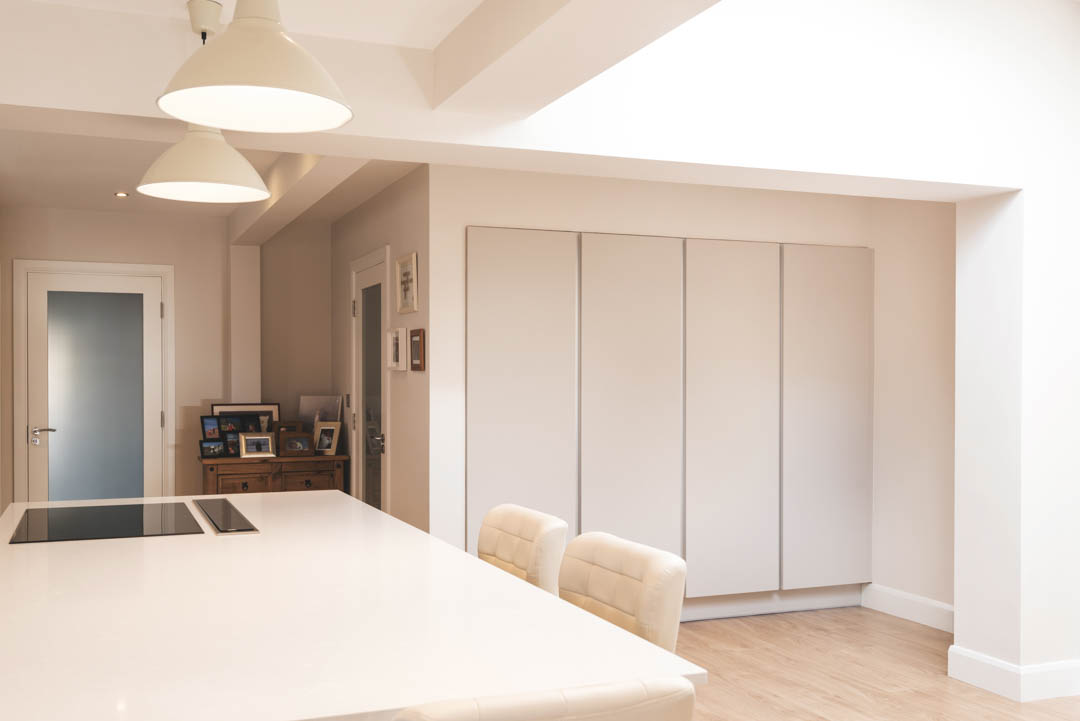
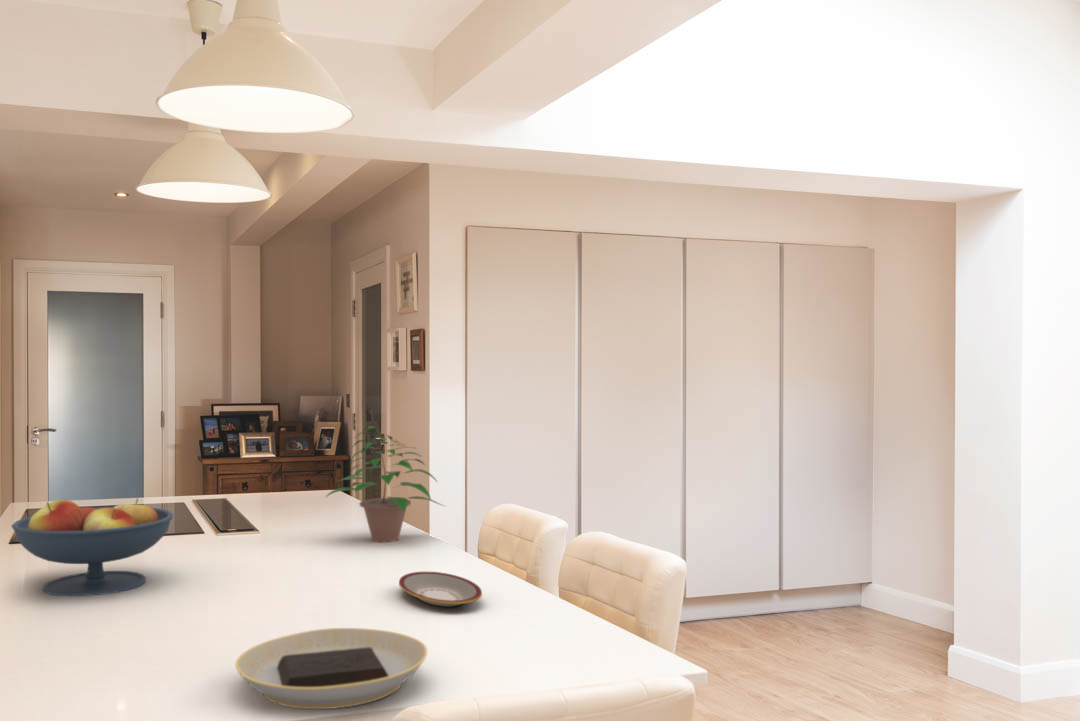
+ plate [398,571,483,608]
+ fruit bowl [10,497,174,597]
+ plate [234,627,428,710]
+ potted plant [324,425,448,543]
